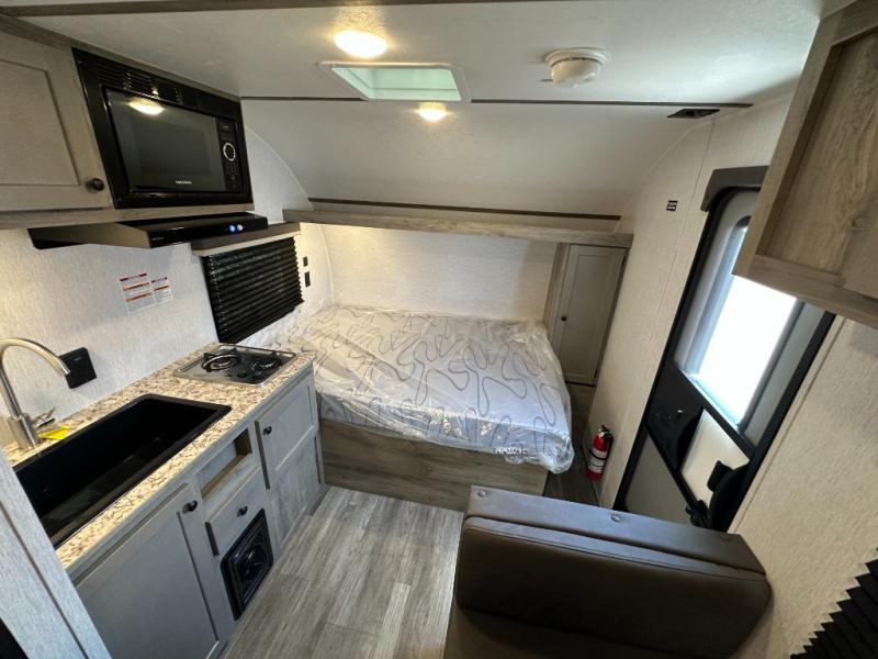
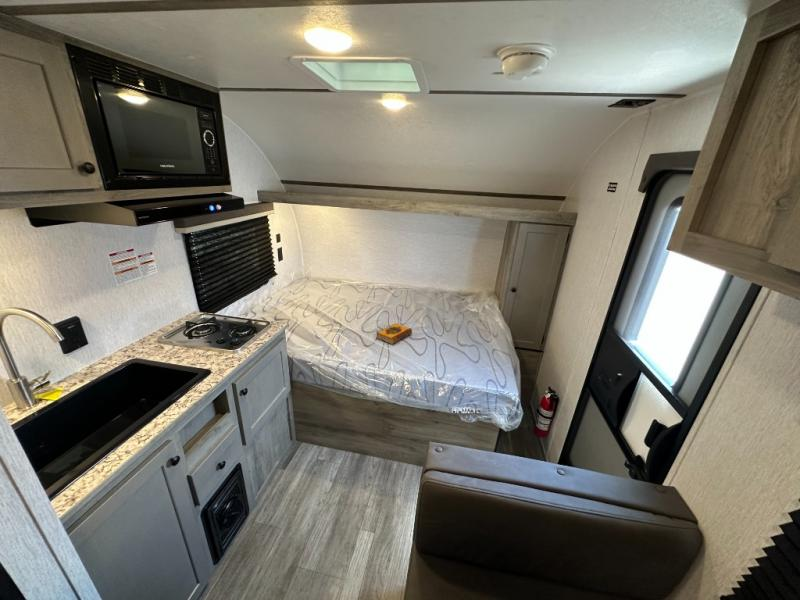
+ hardback book [376,322,413,345]
